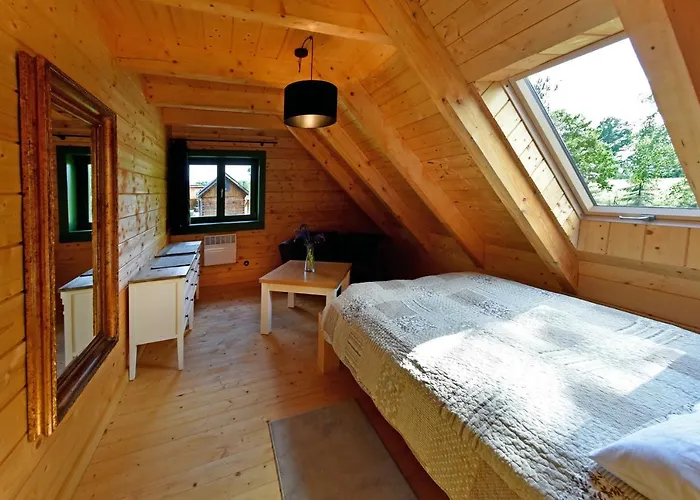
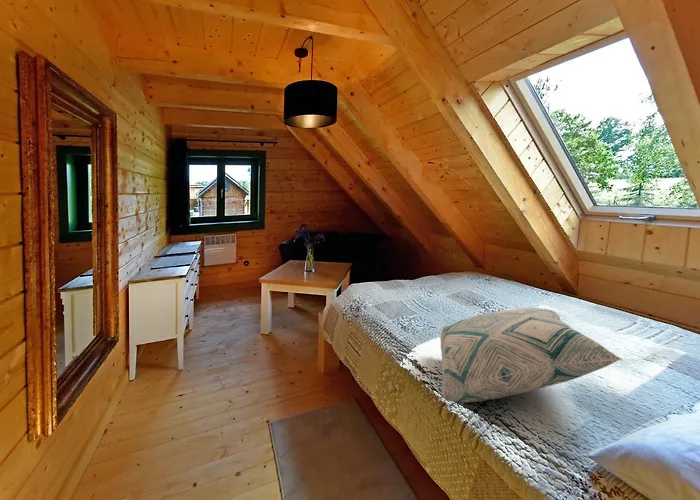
+ decorative pillow [439,307,623,403]
